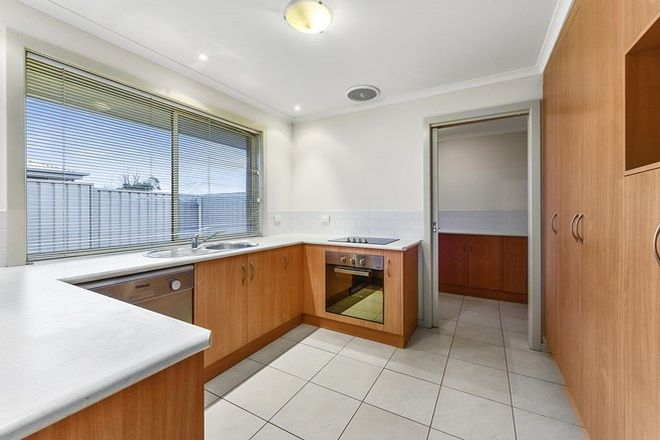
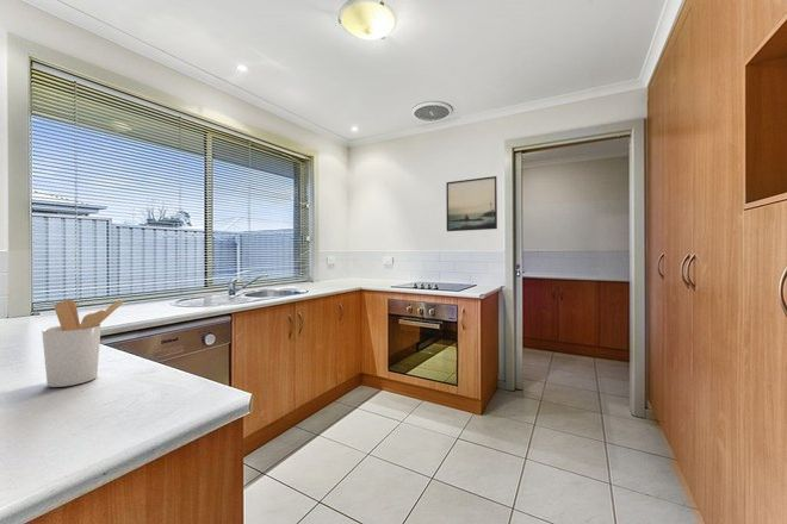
+ utensil holder [41,299,124,388]
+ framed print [445,175,498,232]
